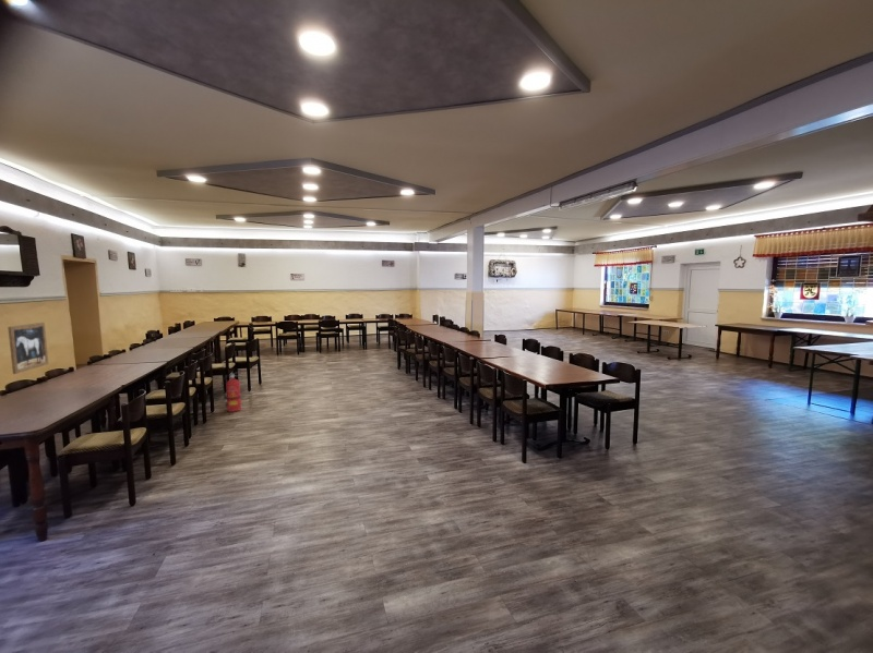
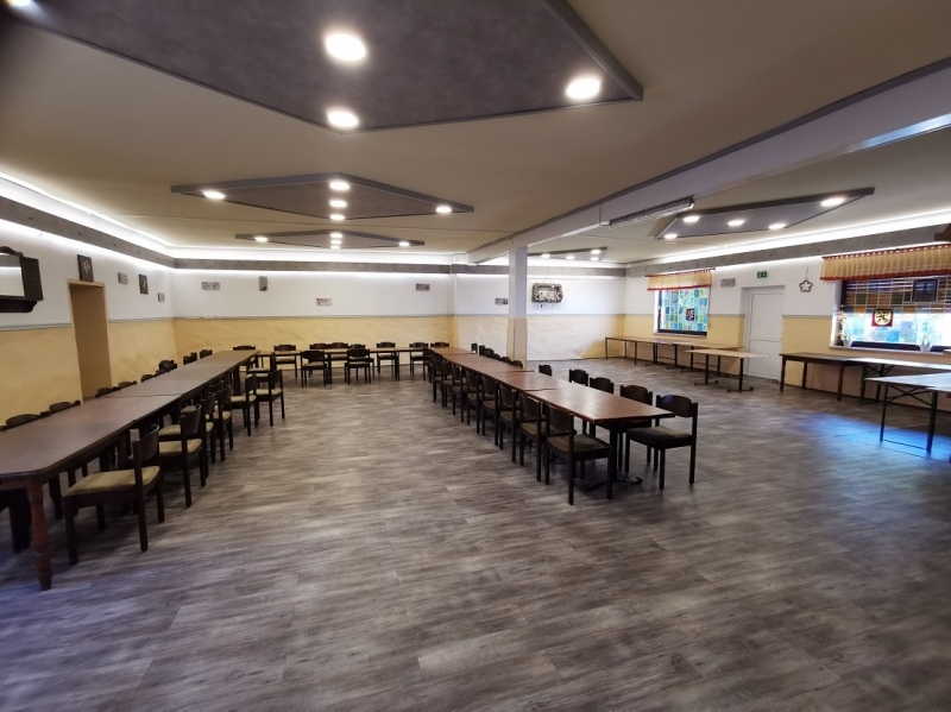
- fire extinguisher [222,371,242,413]
- wall art [7,322,49,375]
